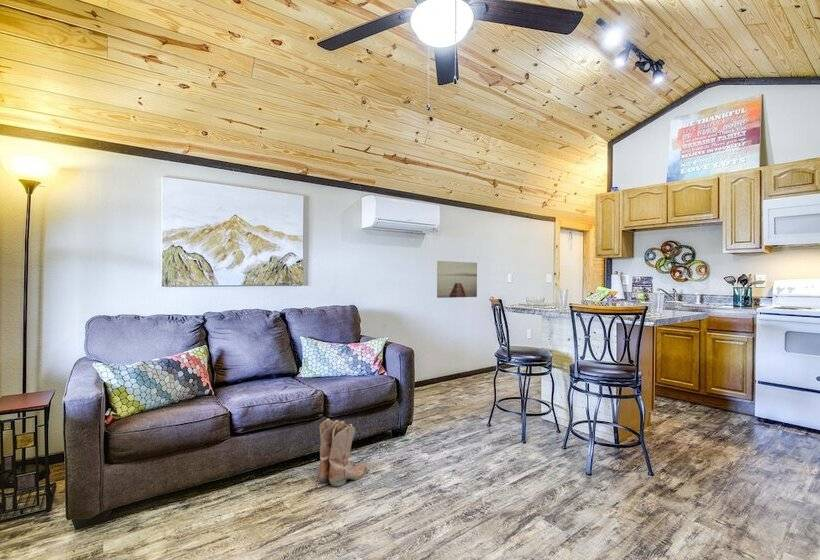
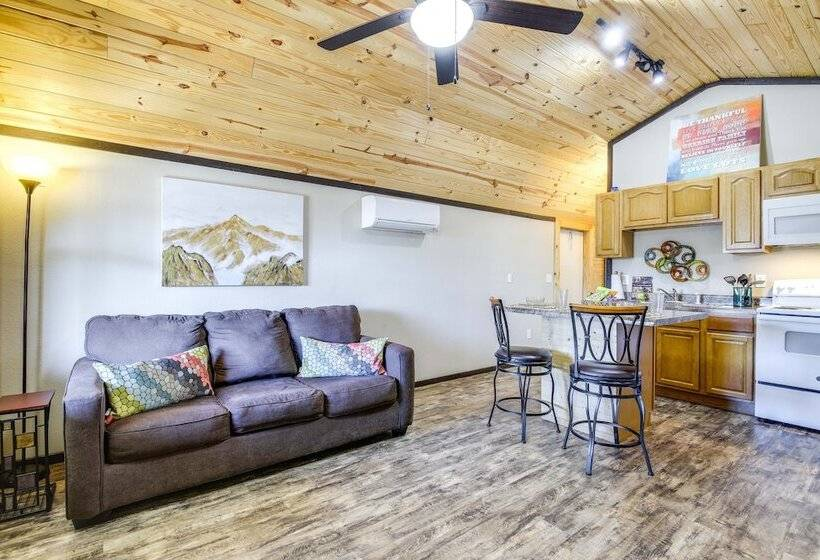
- boots [317,418,369,487]
- wall art [436,260,478,299]
